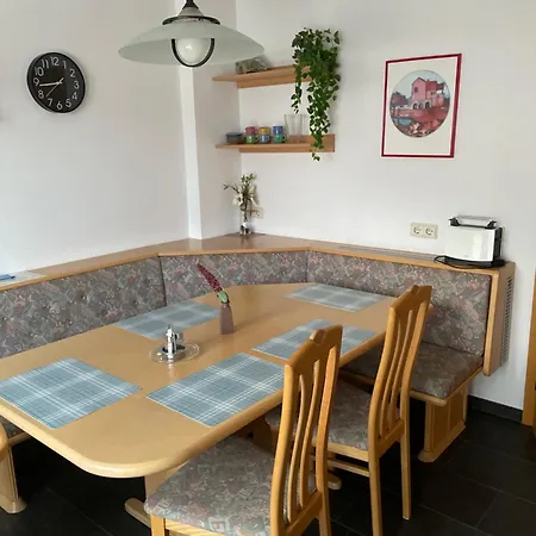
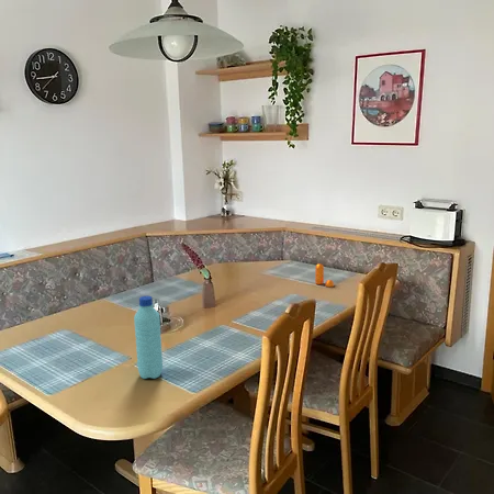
+ water bottle [133,295,164,380]
+ pepper shaker [314,262,335,288]
